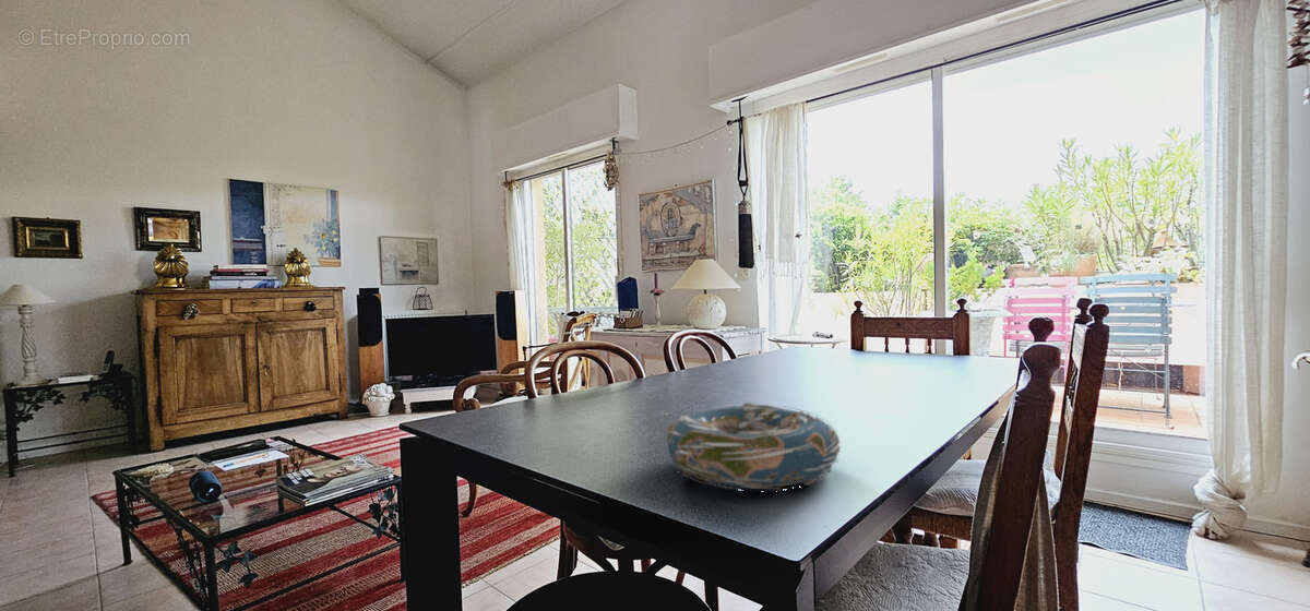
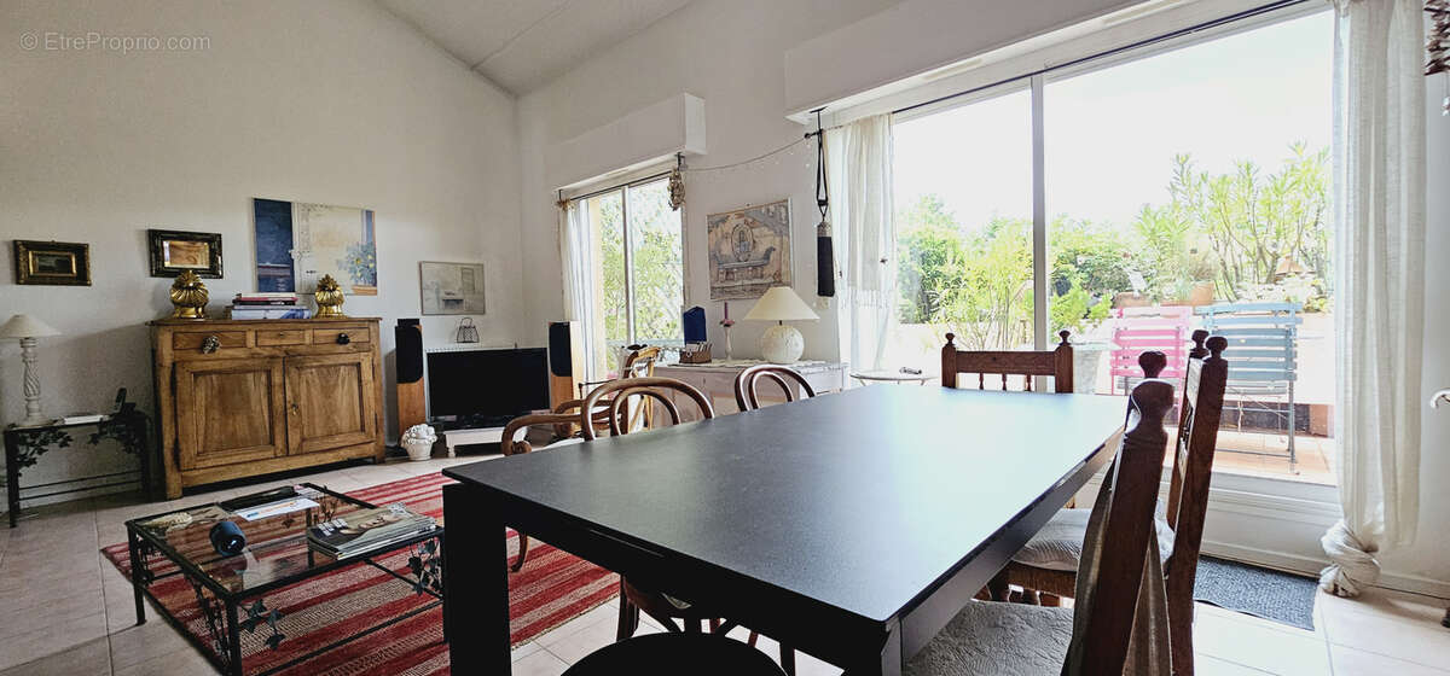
- decorative bowl [665,402,843,492]
